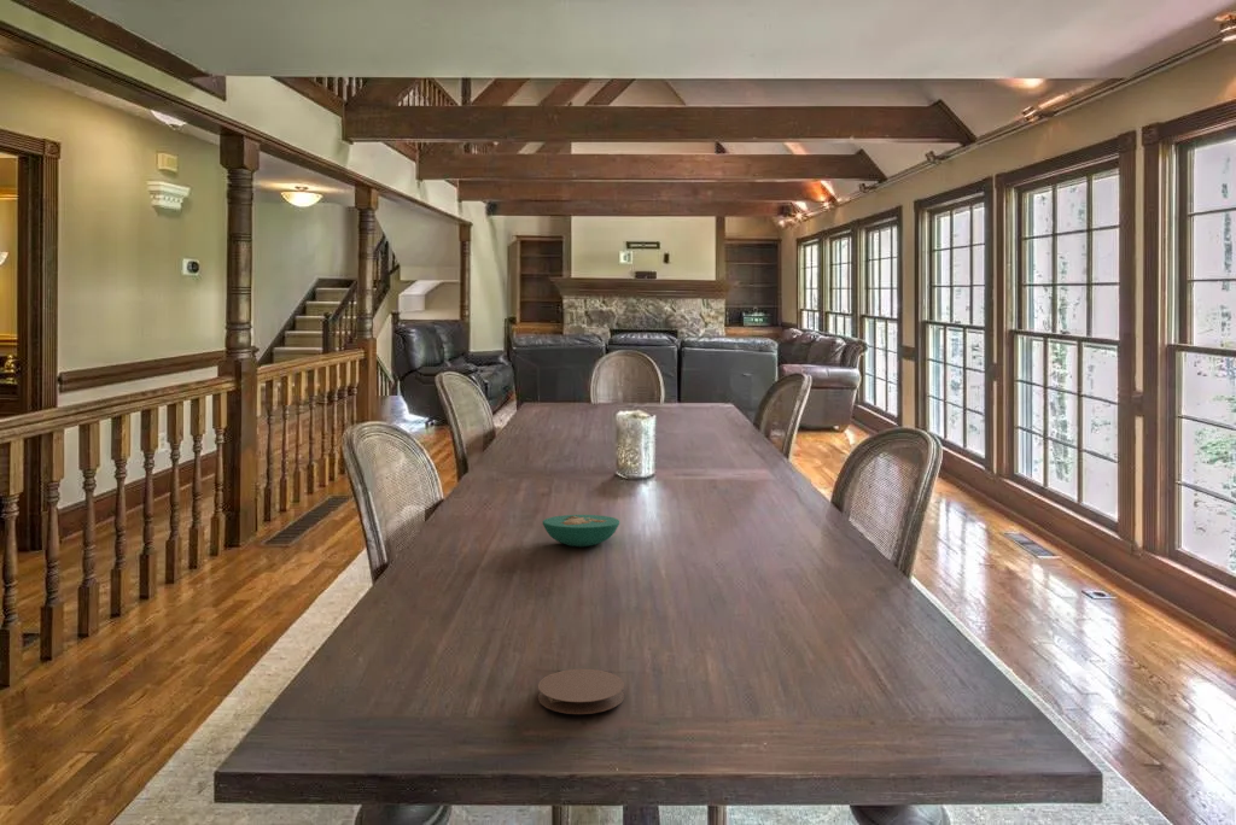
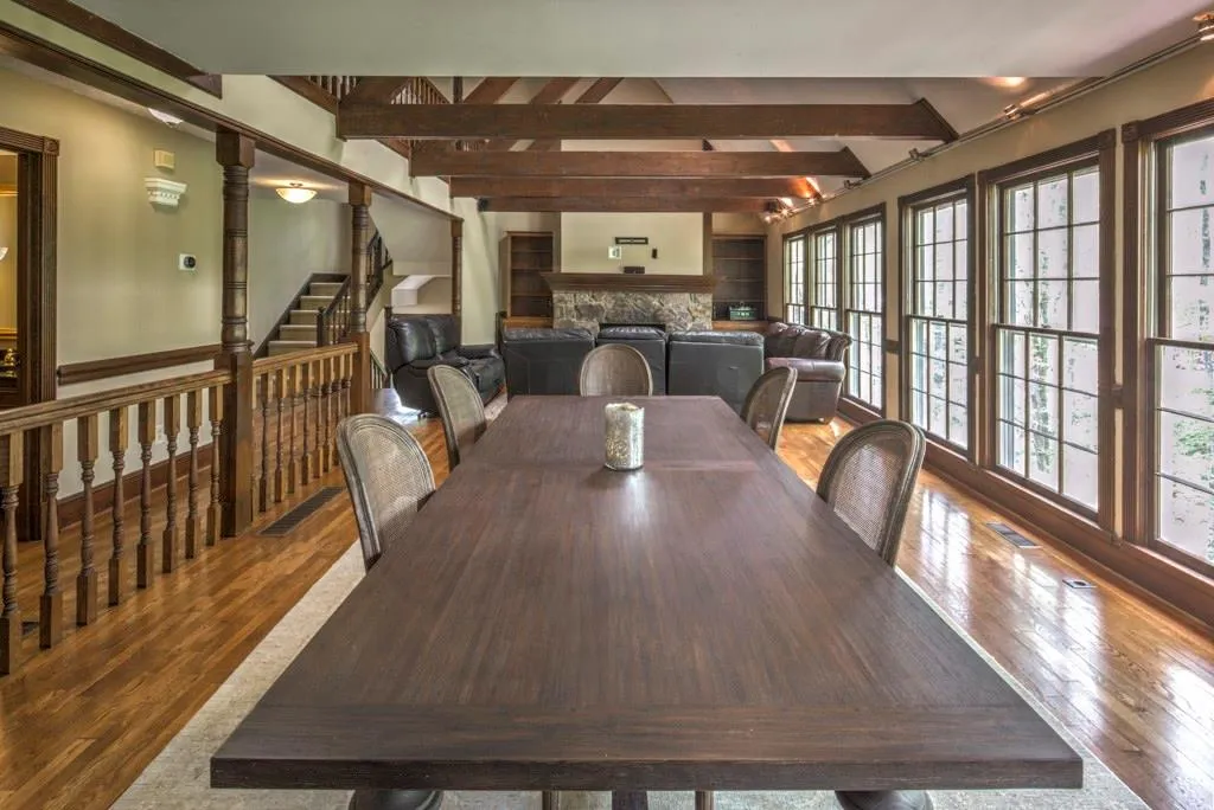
- coaster [537,668,625,715]
- bowl [542,514,620,548]
